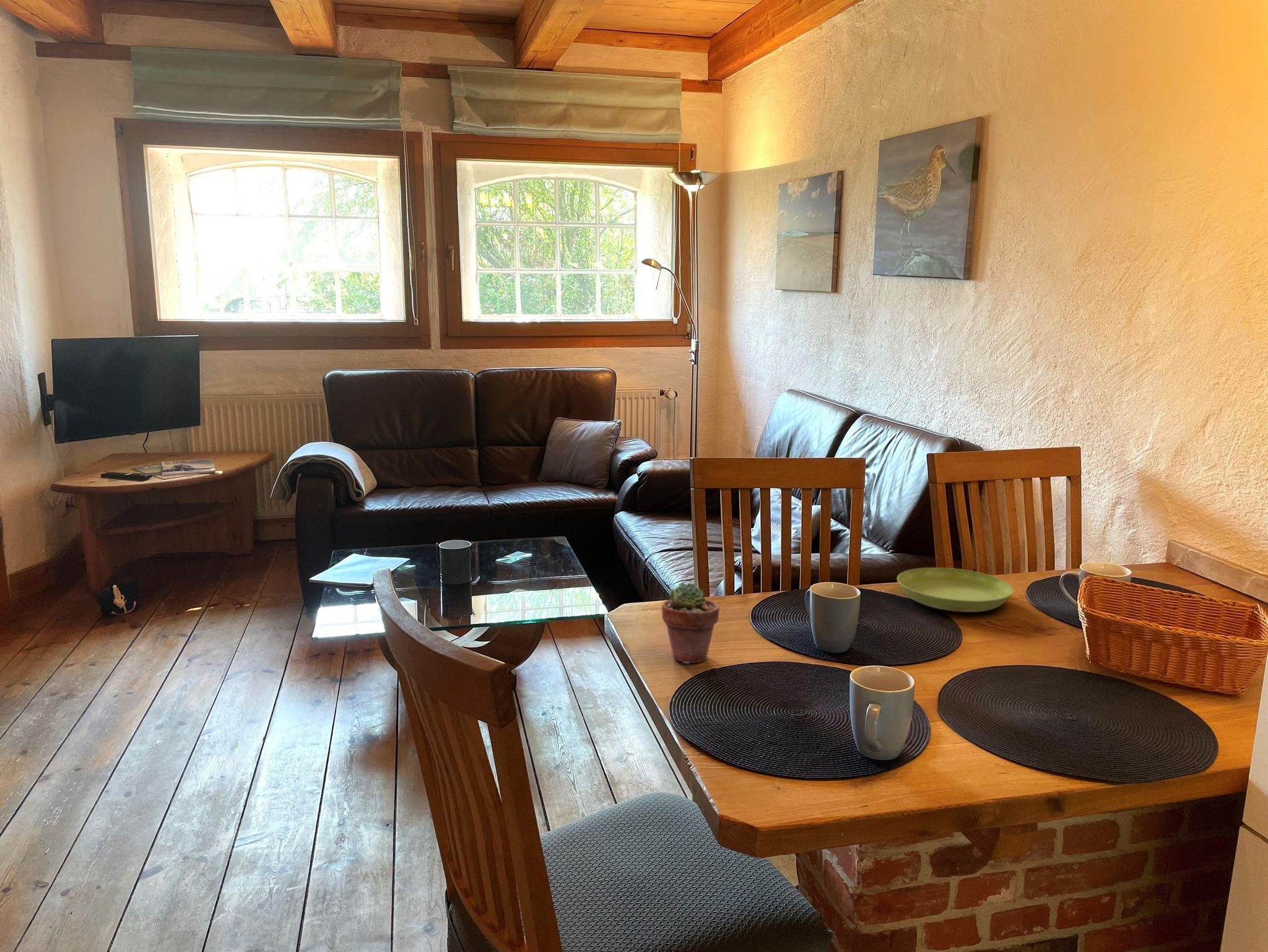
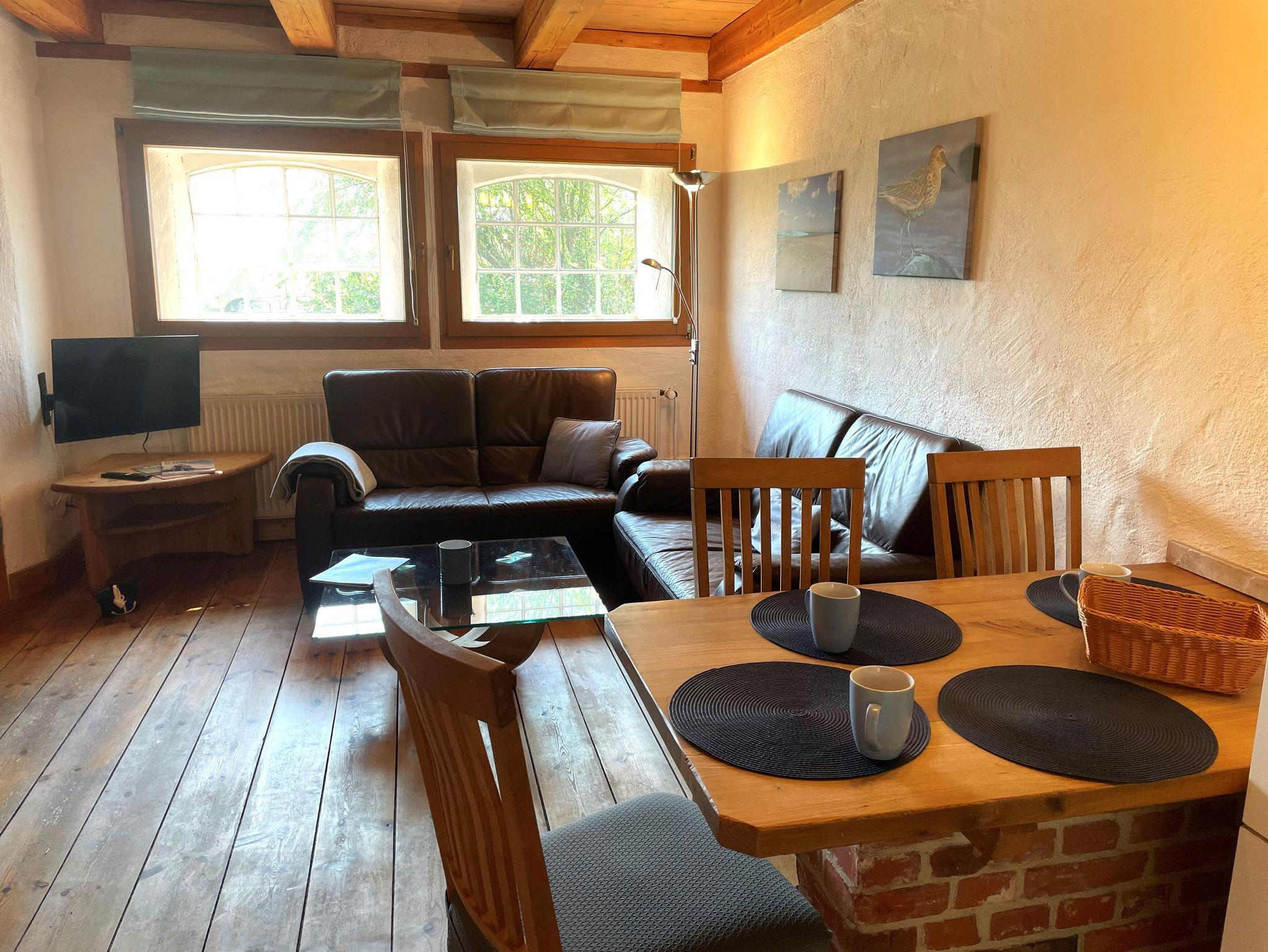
- saucer [897,567,1015,613]
- potted succulent [661,581,720,665]
